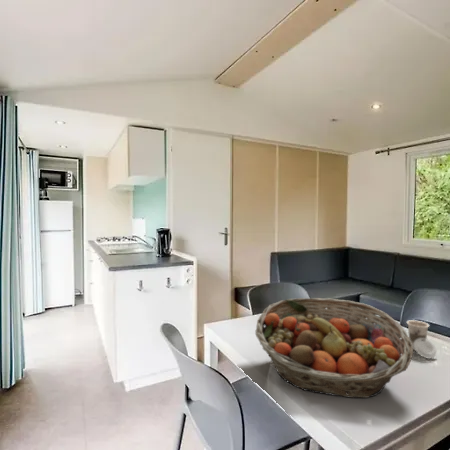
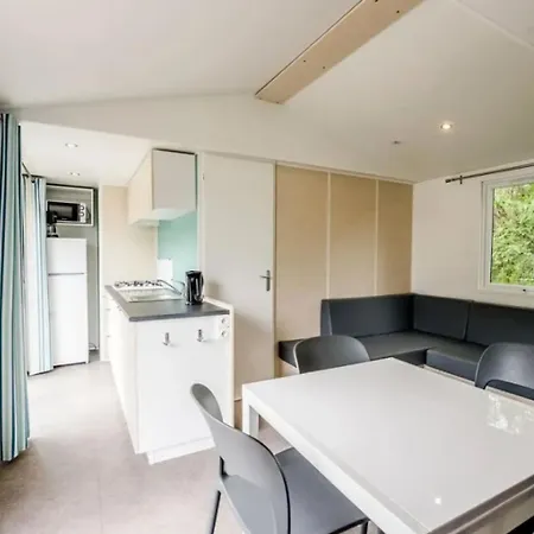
- fruit basket [254,297,414,399]
- cup [406,319,438,360]
